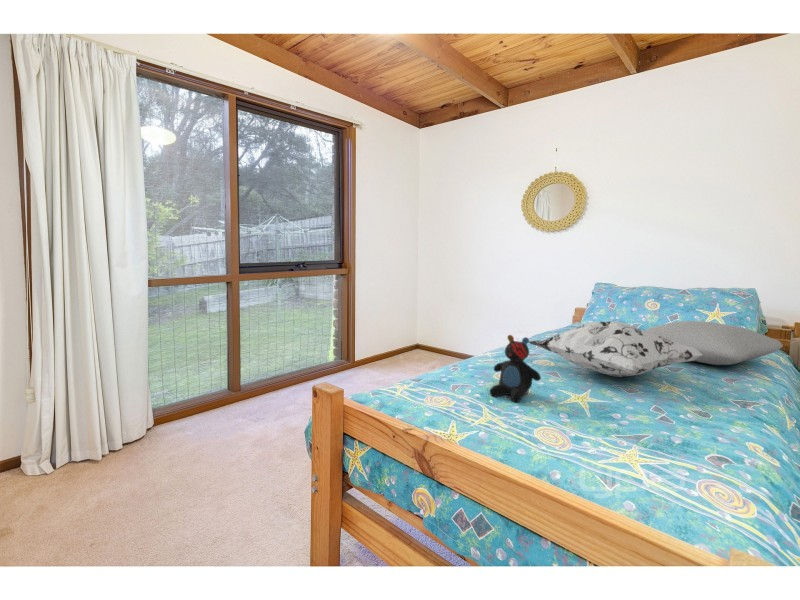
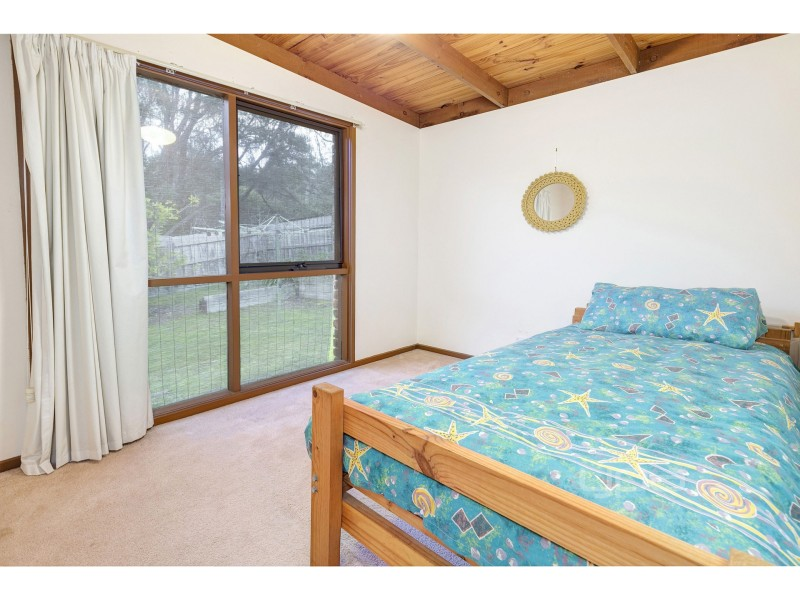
- teddy bear [489,334,542,403]
- cushion [642,320,784,366]
- decorative pillow [528,321,703,378]
